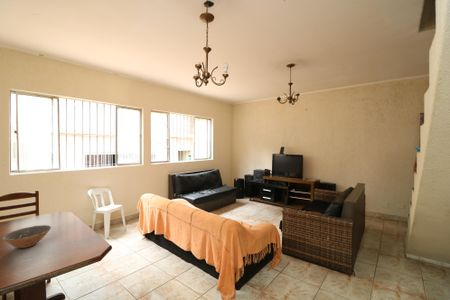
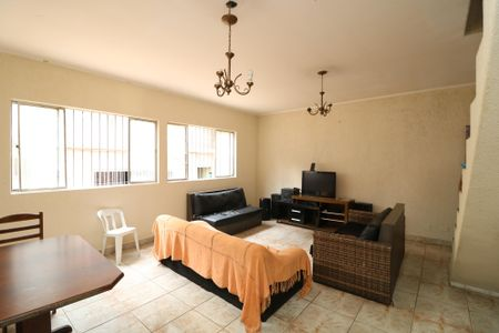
- bowl [2,224,52,249]
